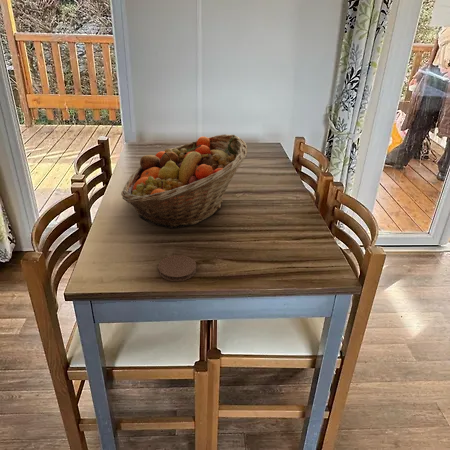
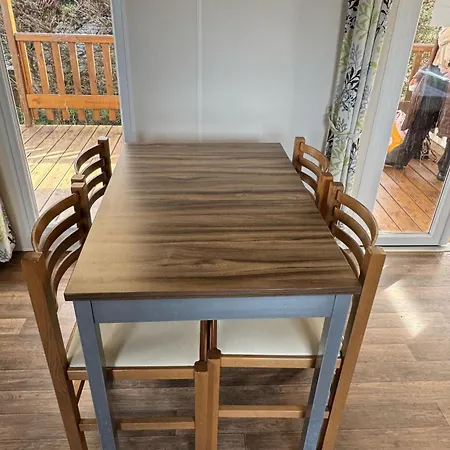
- coaster [157,254,197,282]
- fruit basket [120,133,248,230]
